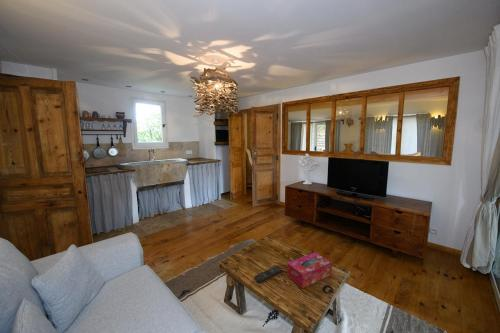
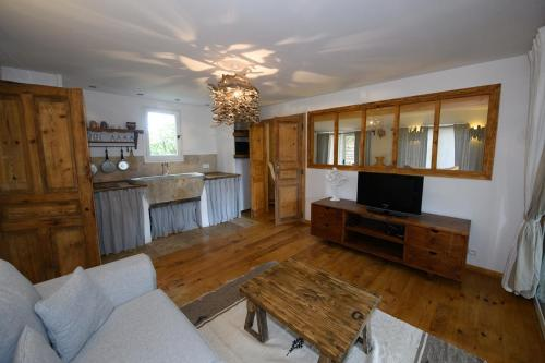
- tissue box [286,251,333,290]
- remote control [254,265,283,283]
